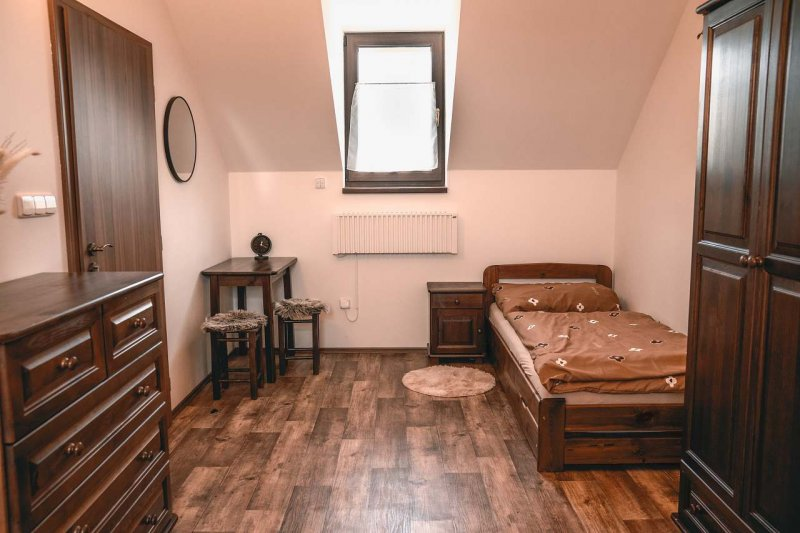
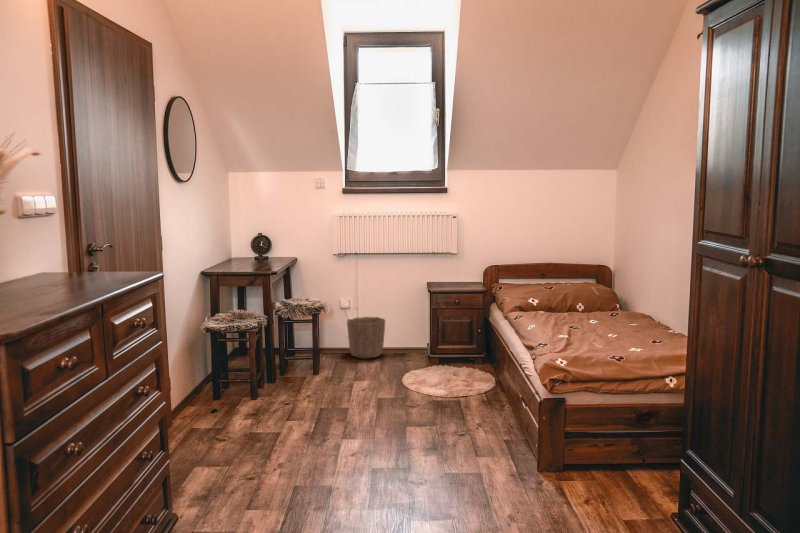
+ waste basket [346,316,386,360]
